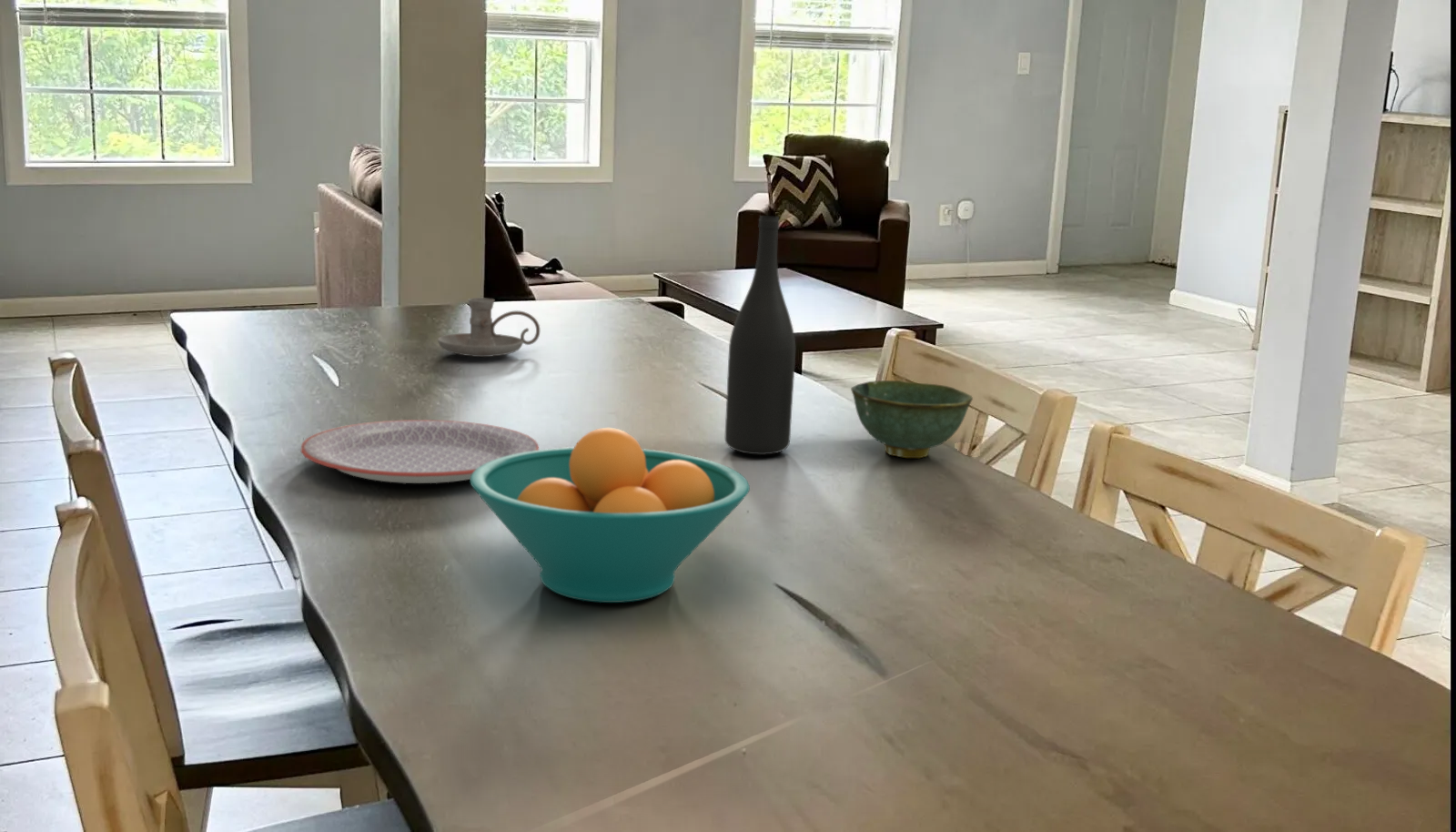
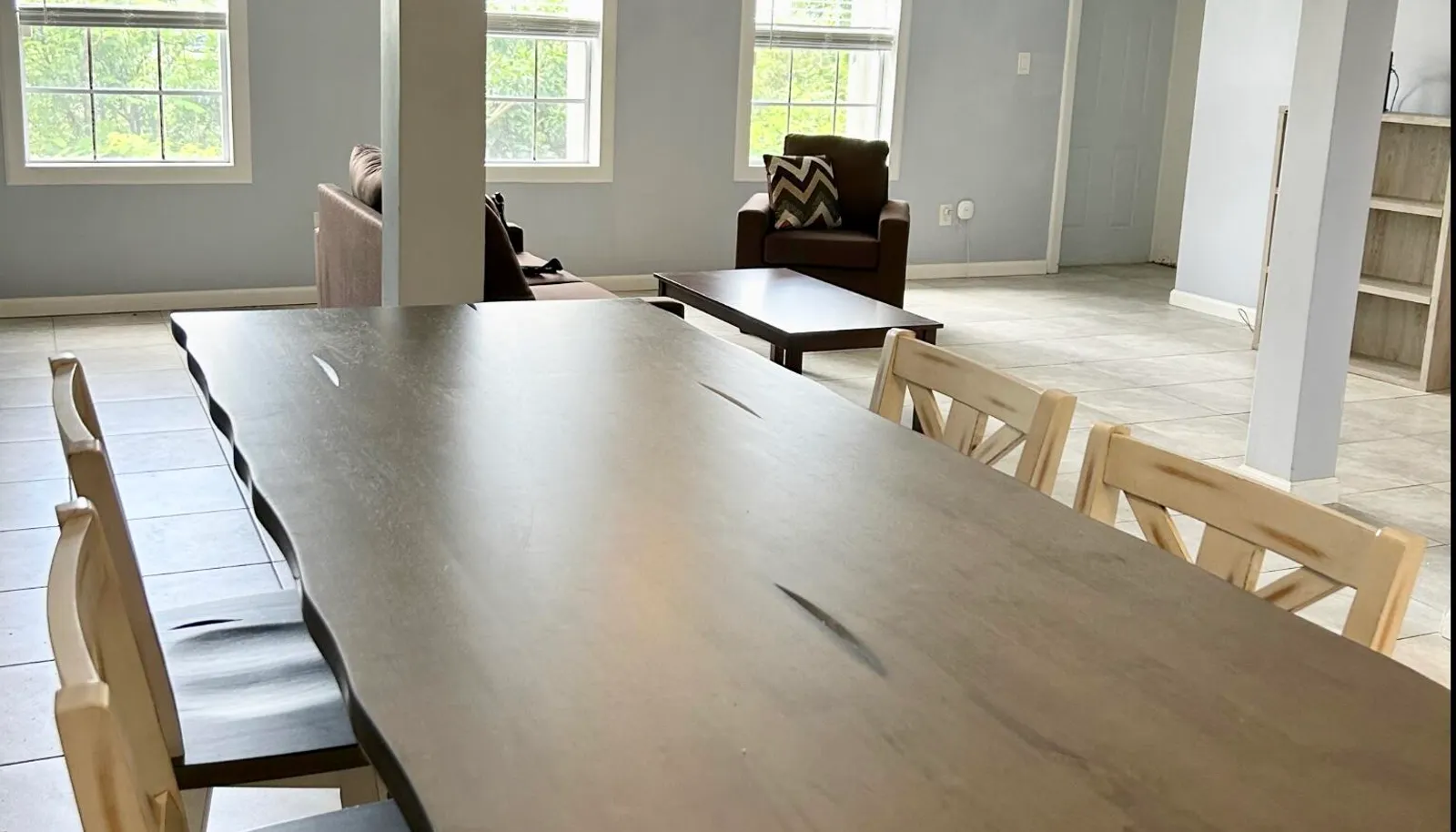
- wine bottle [724,215,796,456]
- candle holder [437,297,541,358]
- plate [300,419,540,484]
- bowl [850,380,974,459]
- fruit bowl [470,427,751,604]
